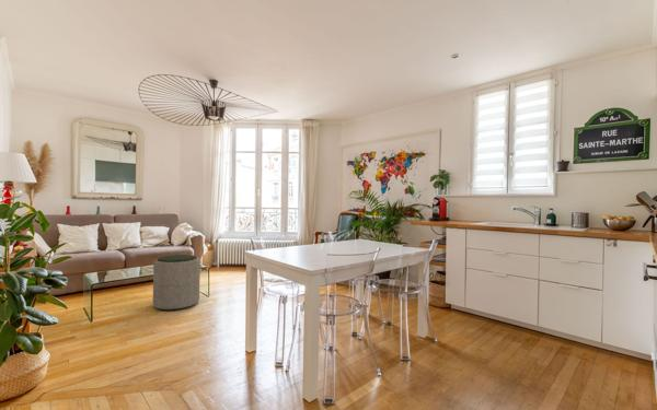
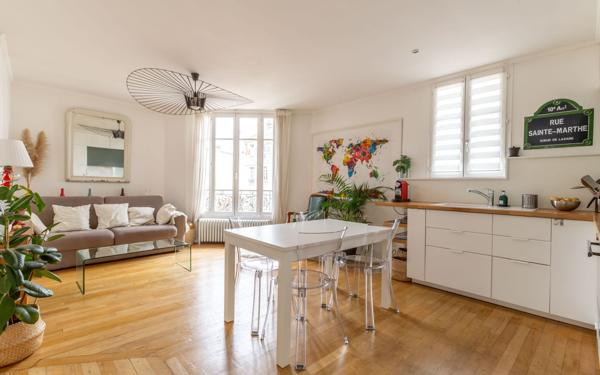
- ottoman [152,254,201,312]
